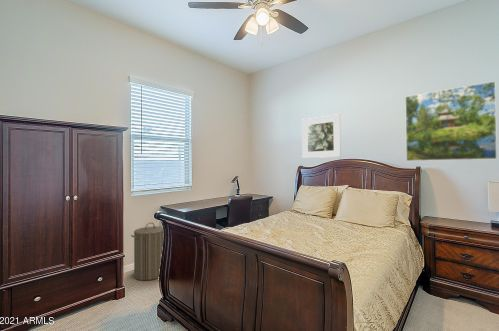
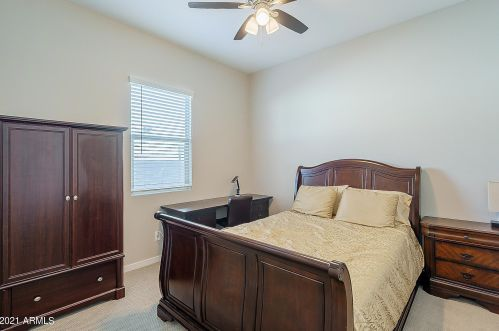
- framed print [404,80,498,162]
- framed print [301,113,342,159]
- laundry hamper [130,222,164,281]
